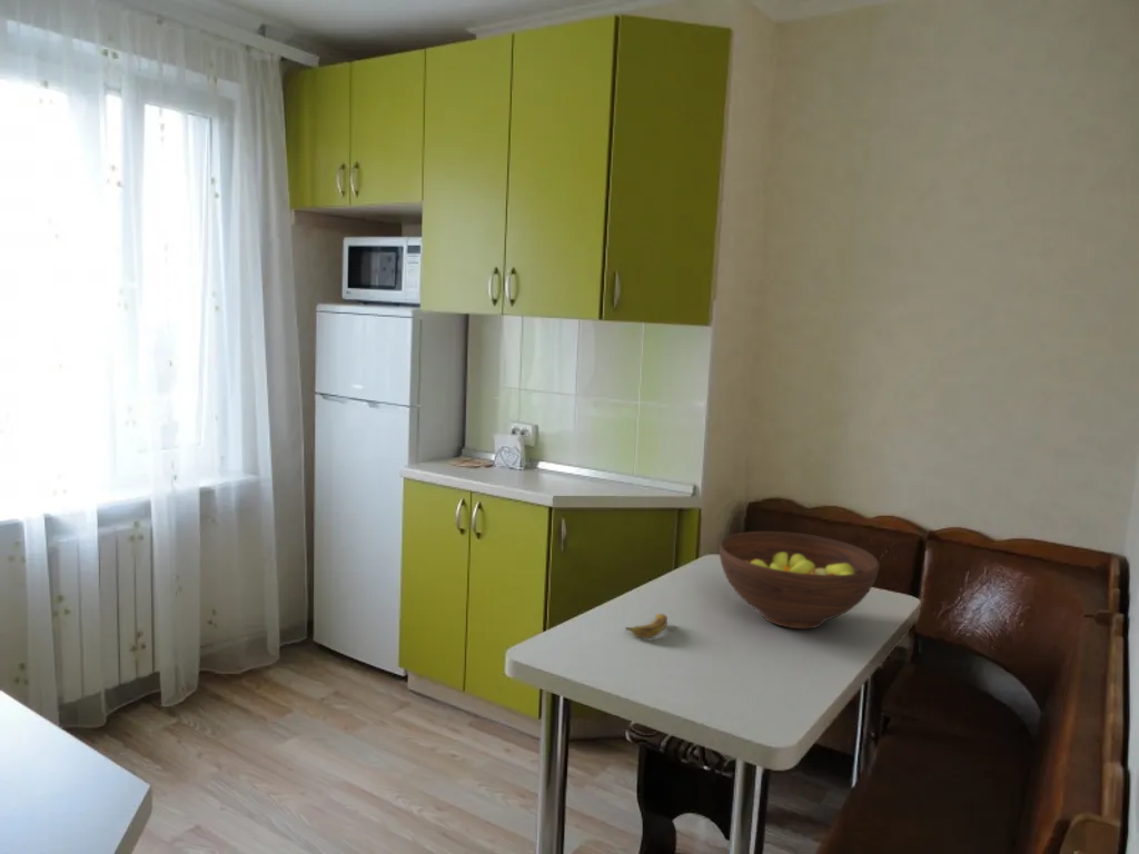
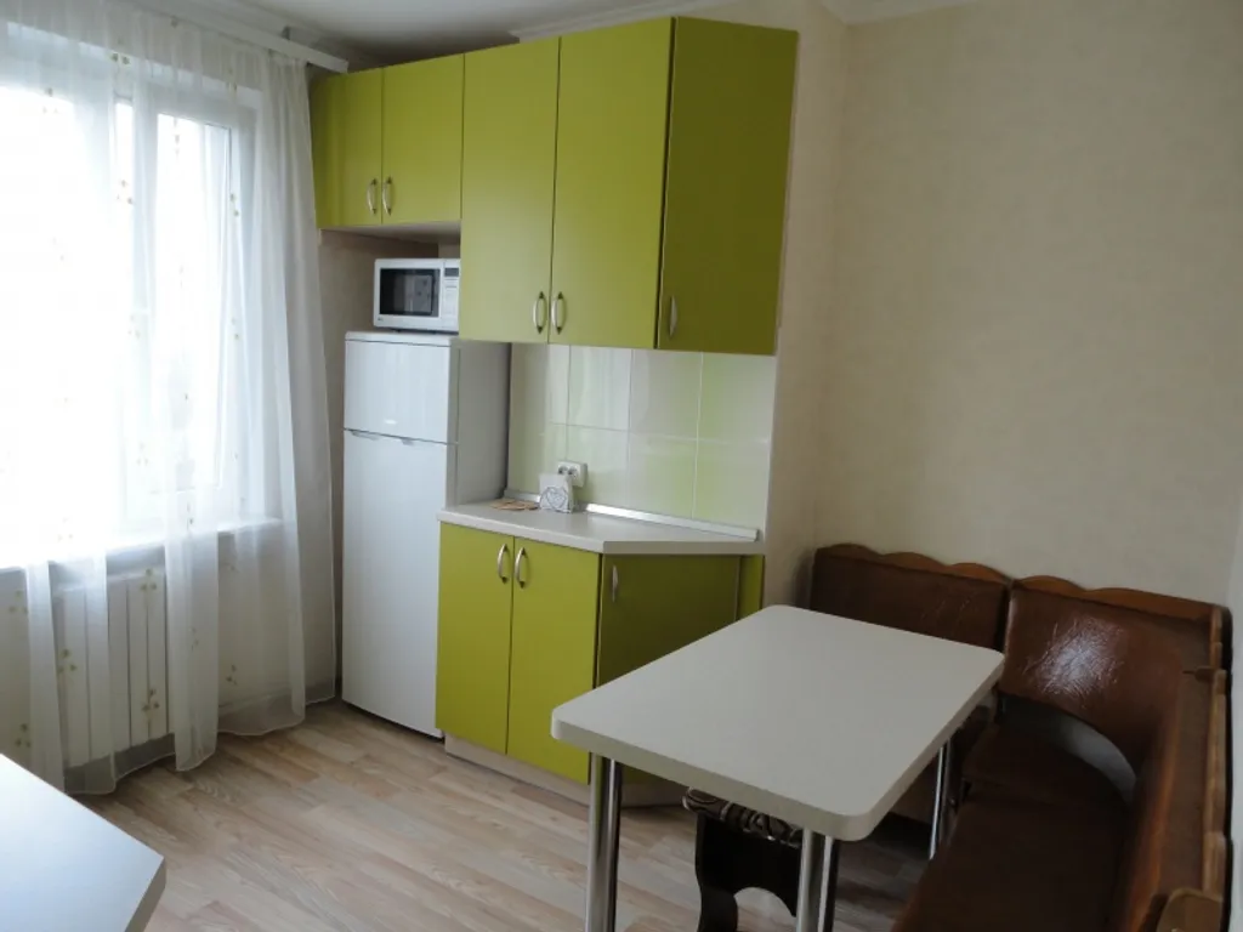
- fruit bowl [719,530,880,629]
- banana [624,613,668,639]
